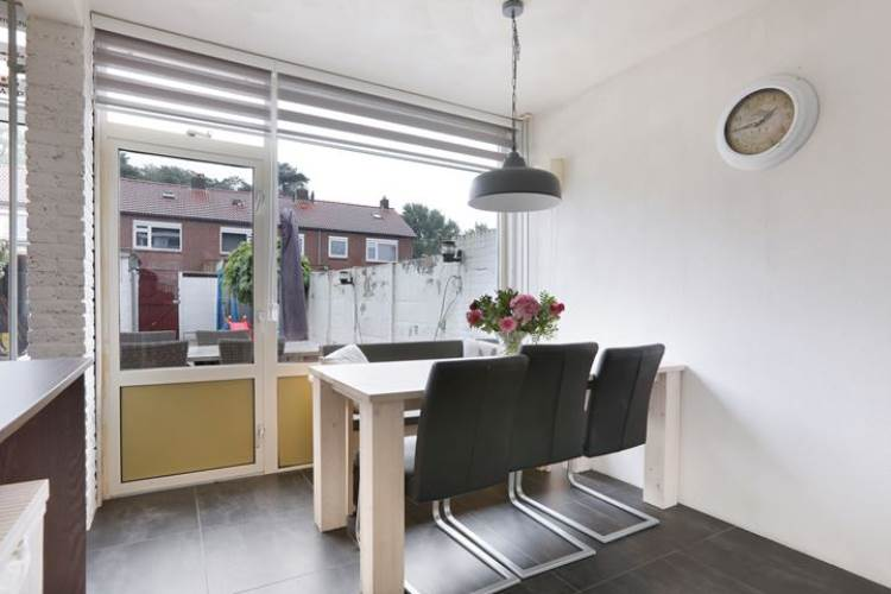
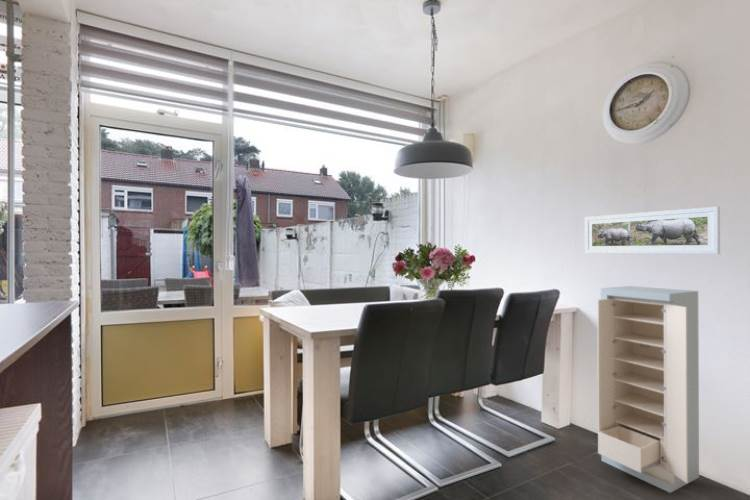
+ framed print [584,206,721,255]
+ storage cabinet [596,285,700,494]
